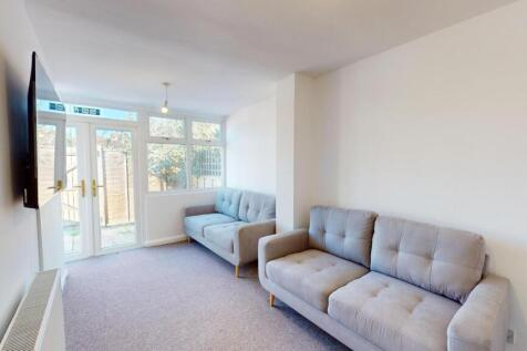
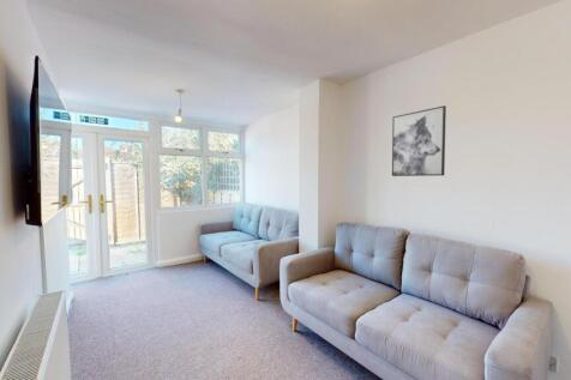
+ wall art [391,104,447,177]
